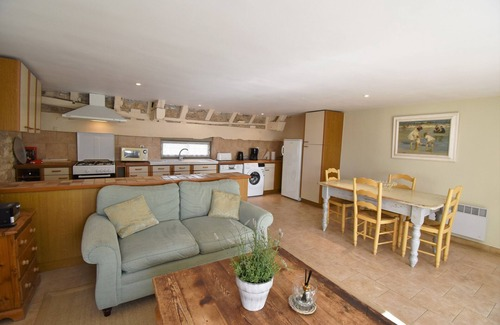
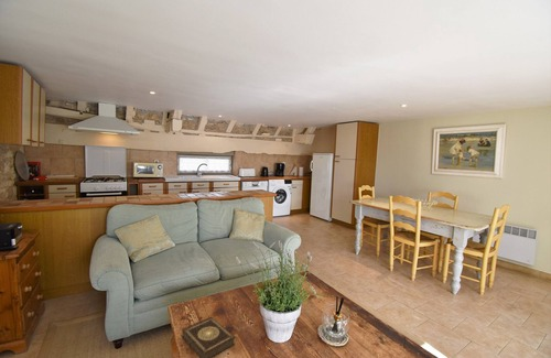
+ book [181,316,236,358]
